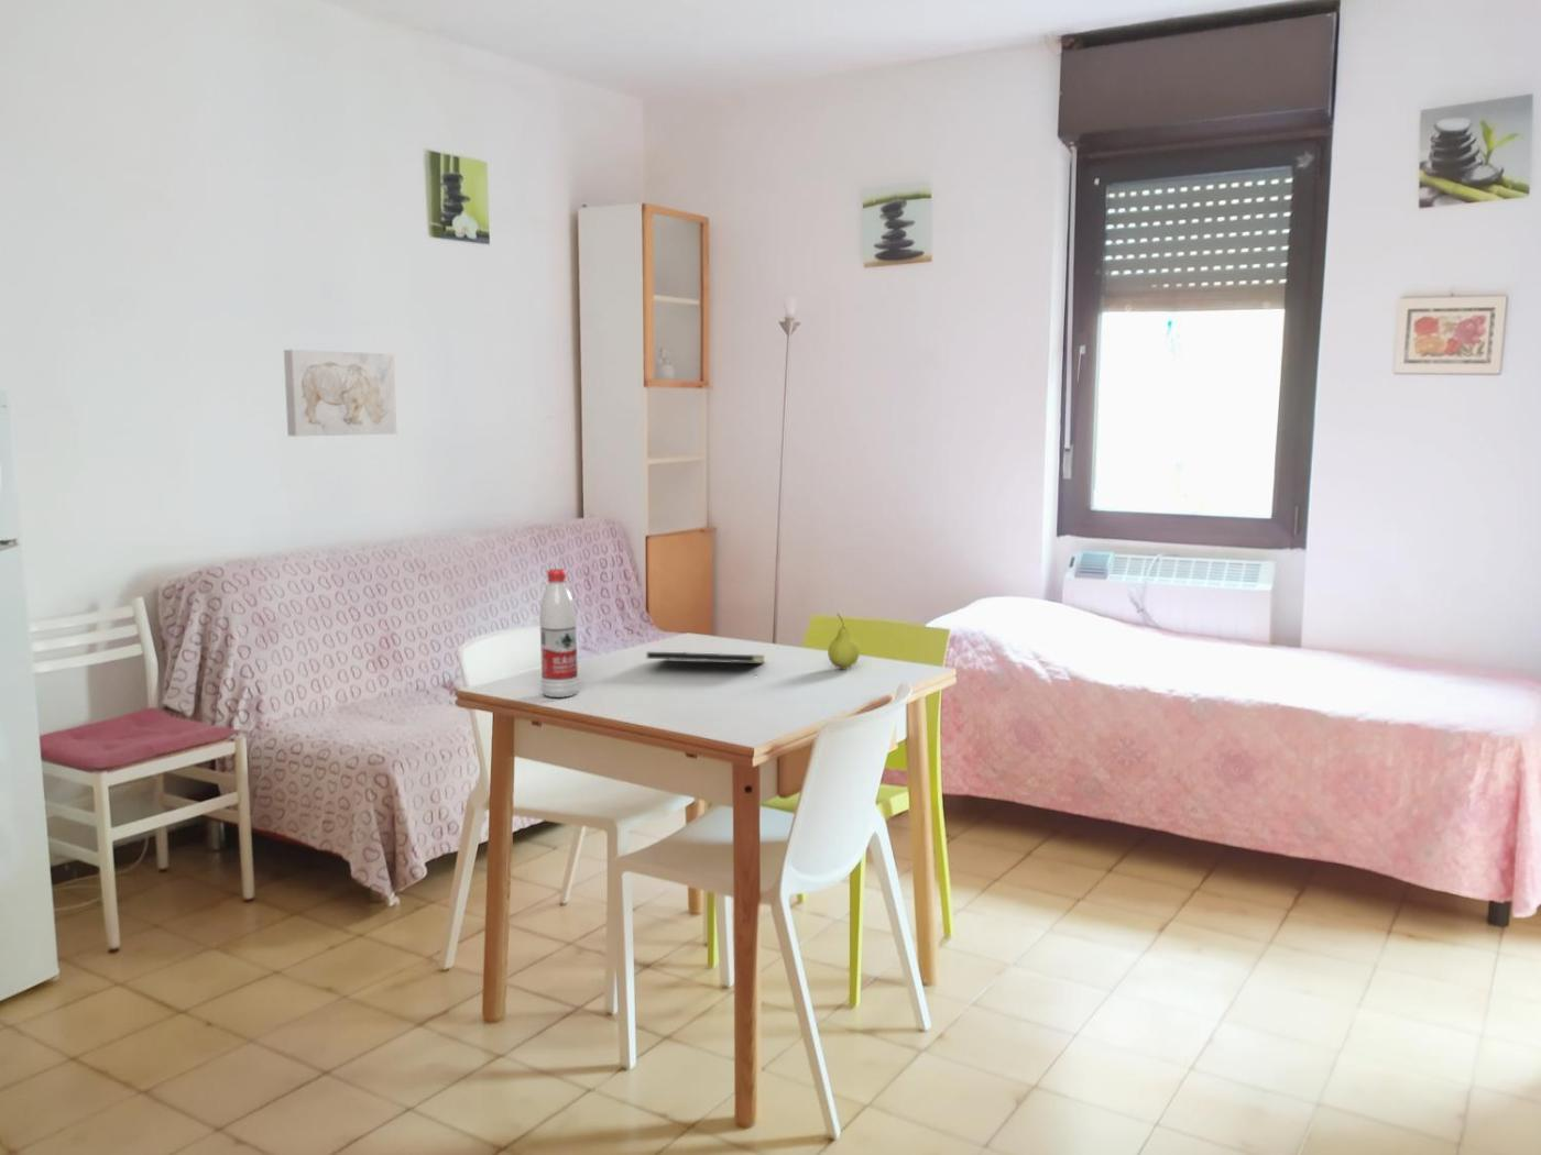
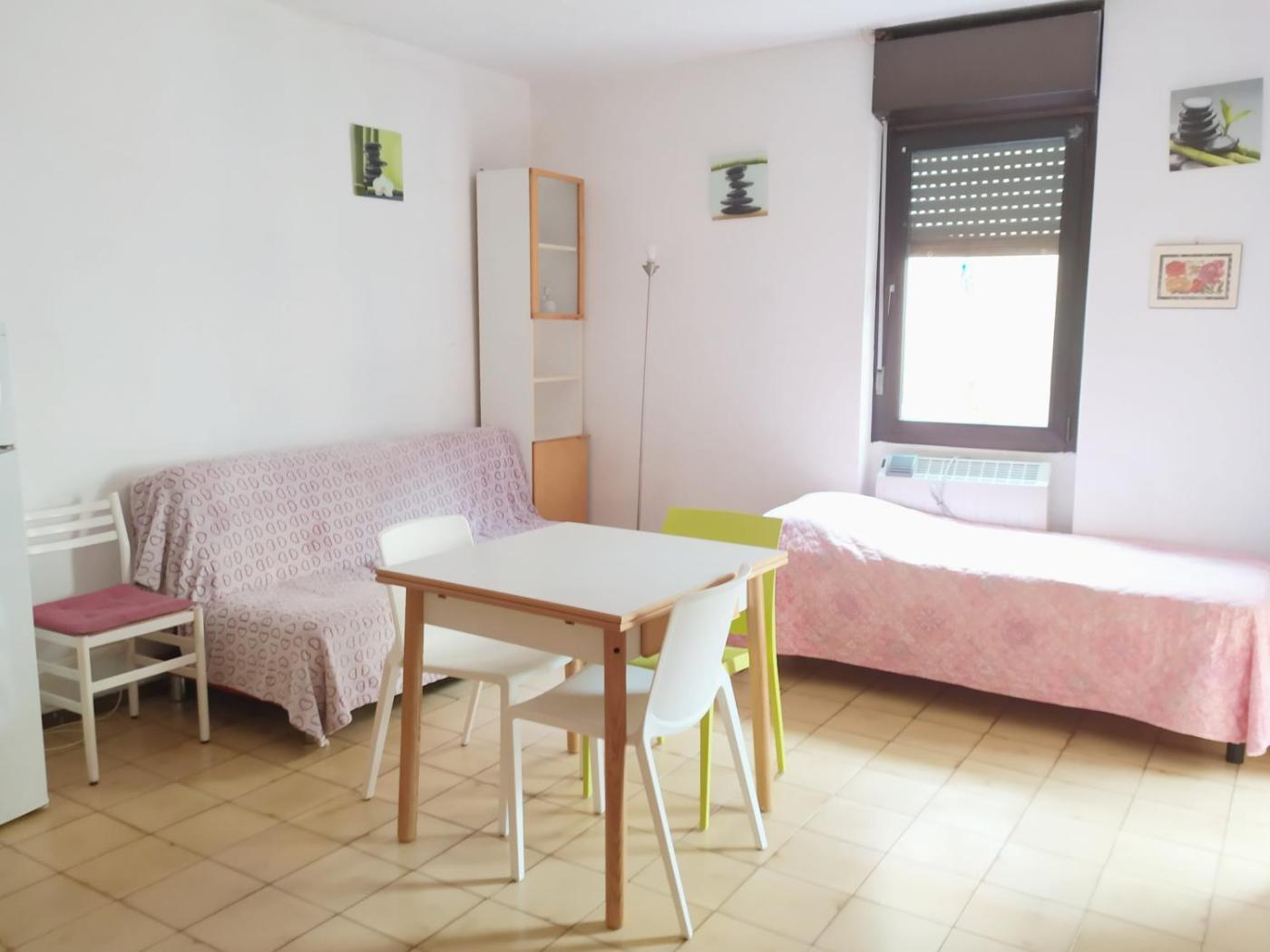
- fruit [826,613,860,670]
- notepad [646,652,766,676]
- wall art [283,348,397,438]
- water bottle [539,568,579,699]
